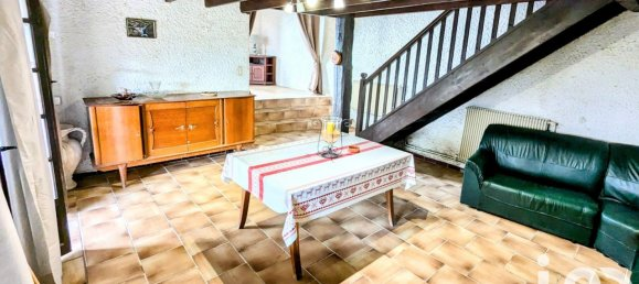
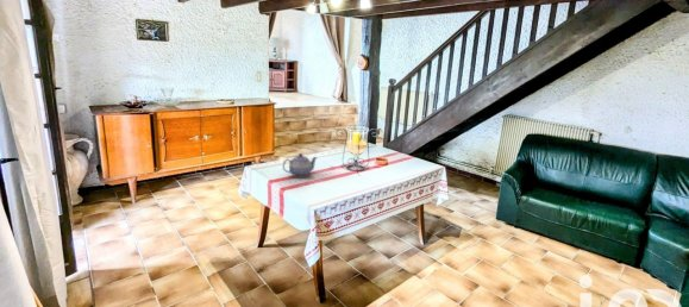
+ teapot [282,152,319,178]
